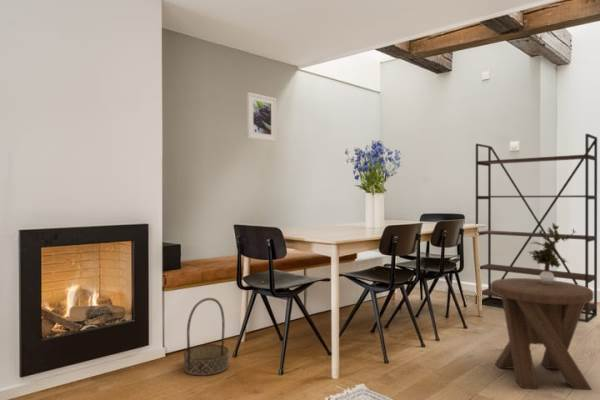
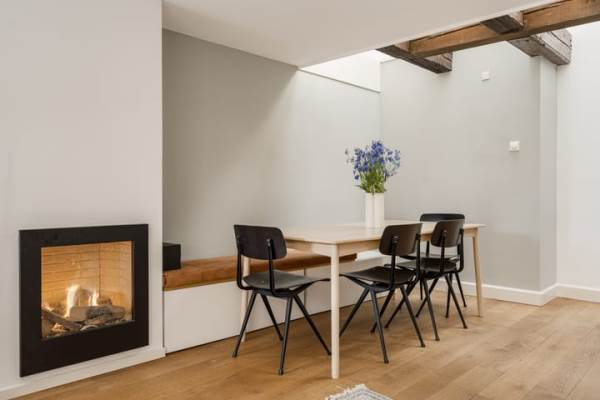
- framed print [246,91,277,143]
- potted plant [526,222,576,283]
- music stool [491,277,594,390]
- bookshelf [475,133,599,323]
- basket [183,297,230,377]
